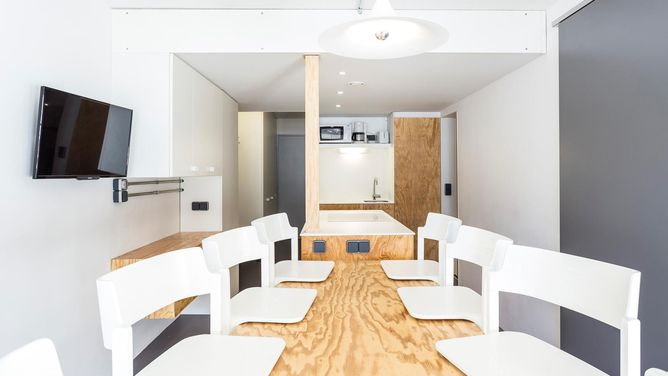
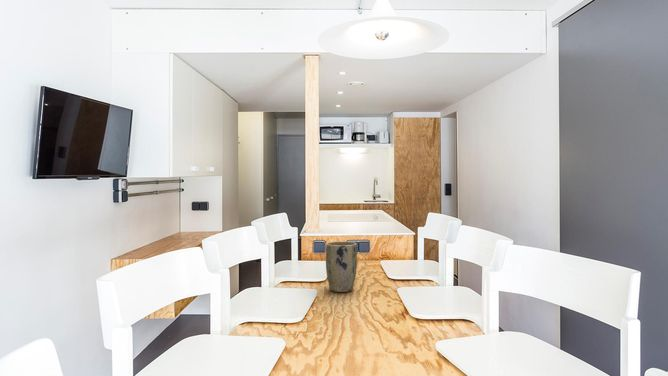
+ plant pot [325,241,358,293]
